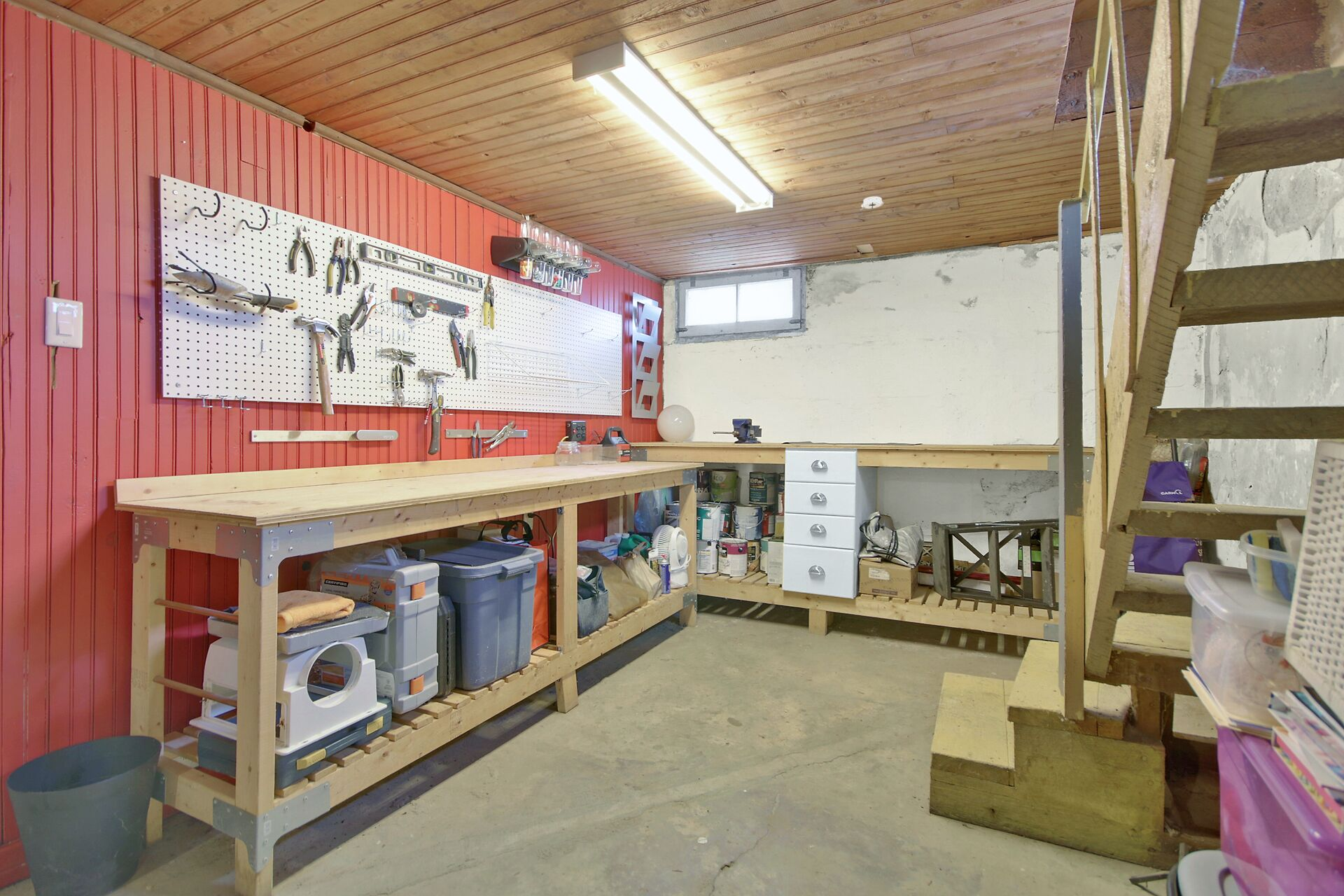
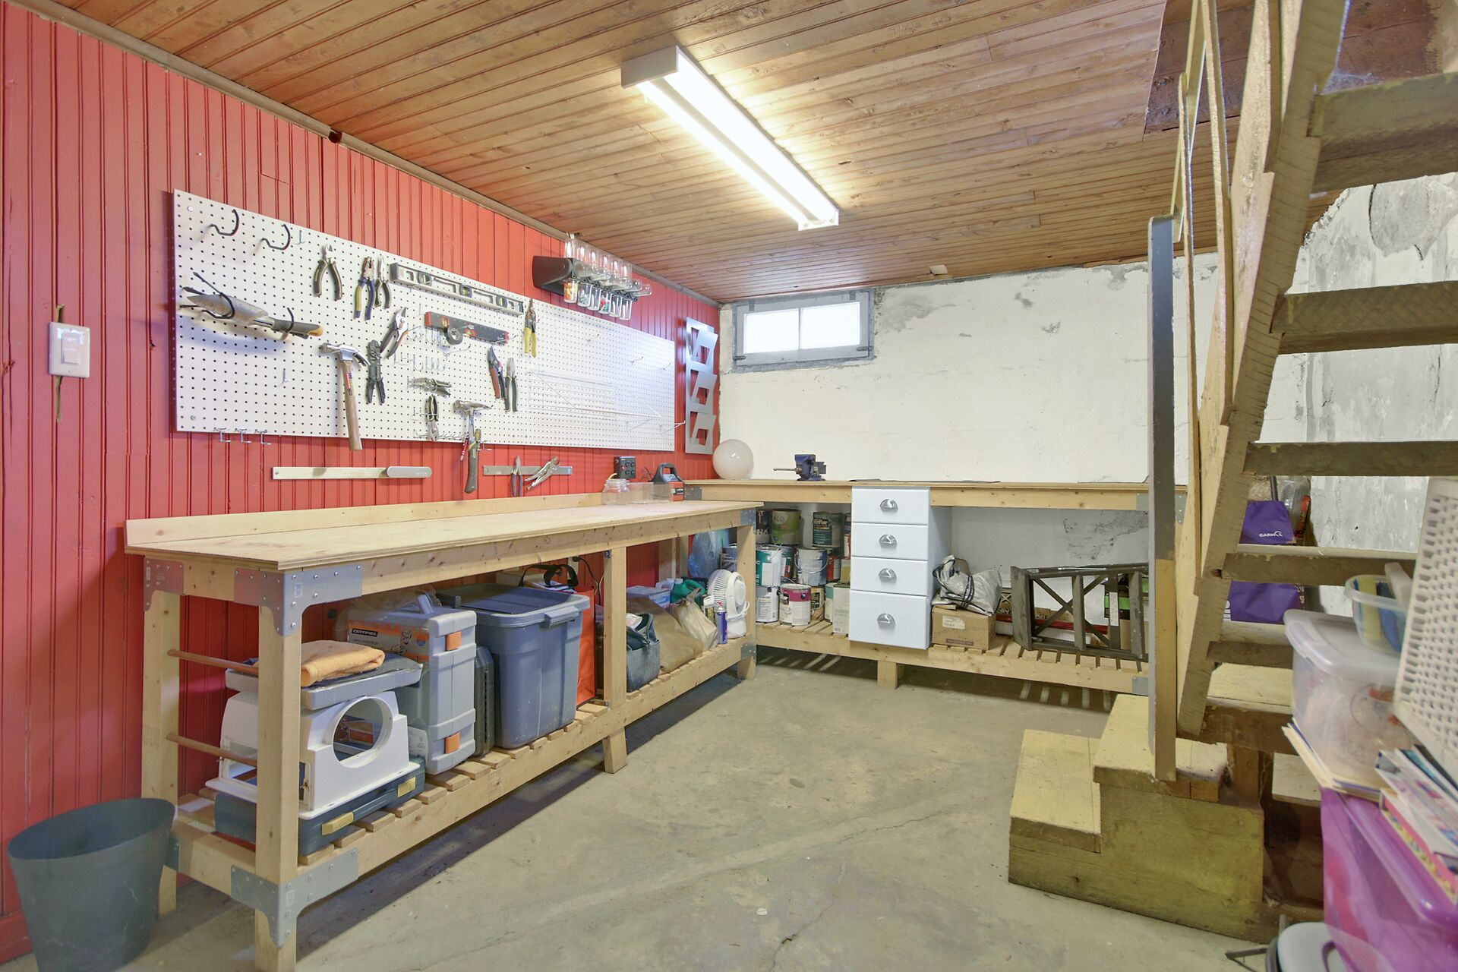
- smoke detector [860,196,884,211]
